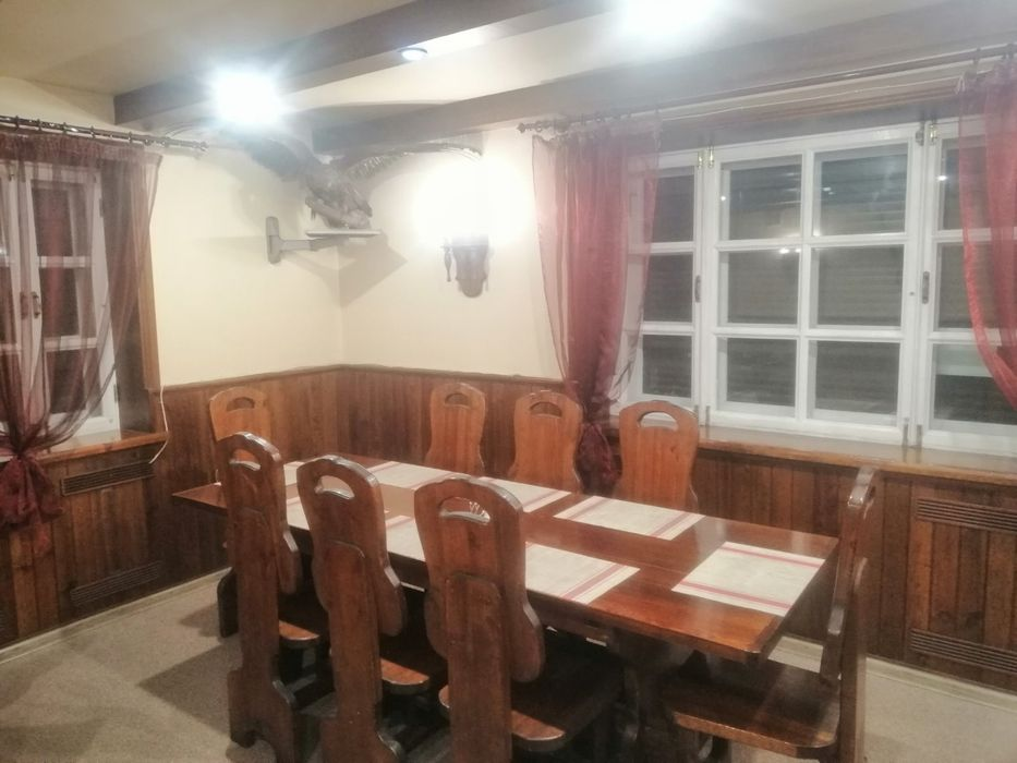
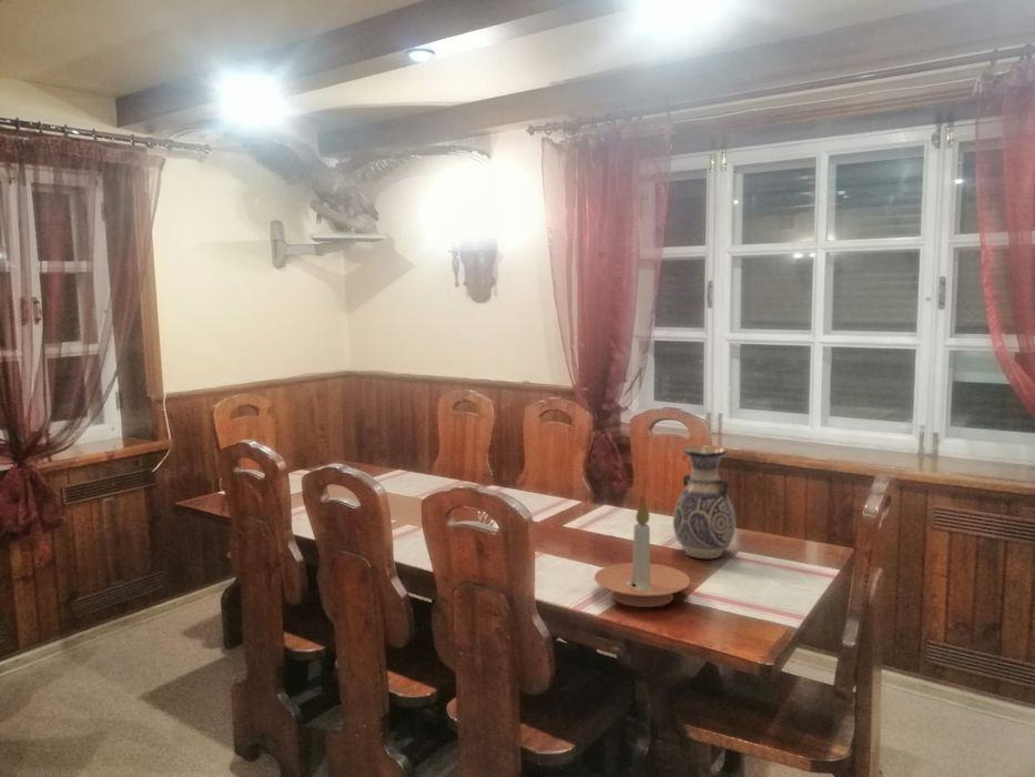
+ vase [672,444,737,559]
+ candle holder [593,494,691,608]
